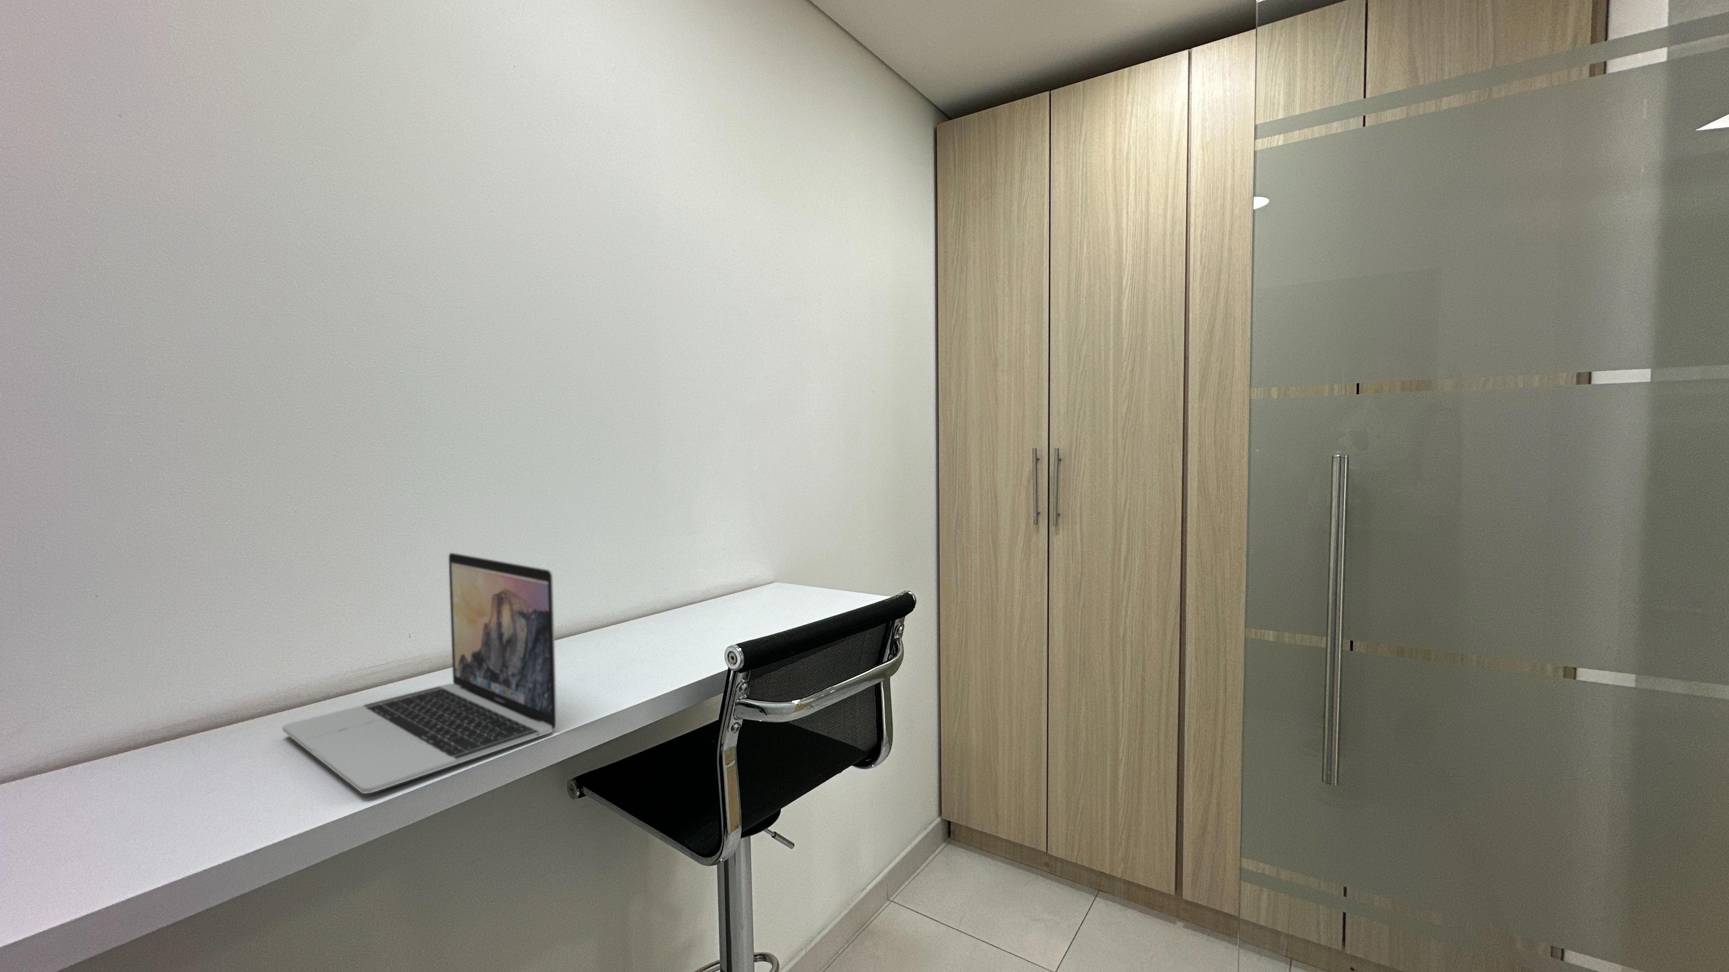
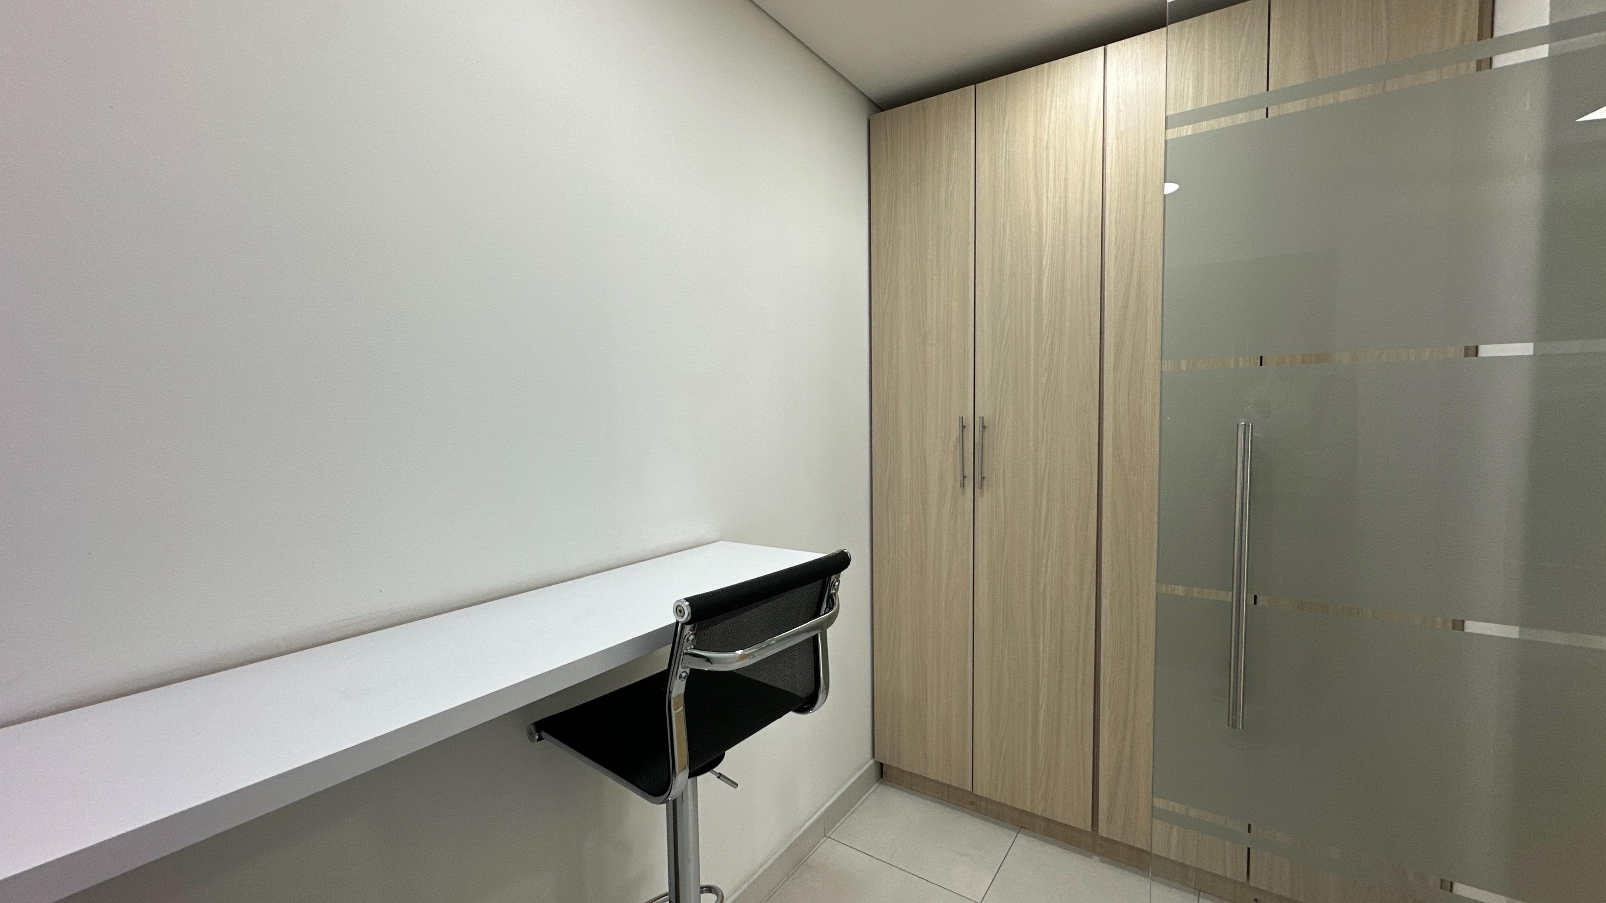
- laptop [283,552,557,794]
